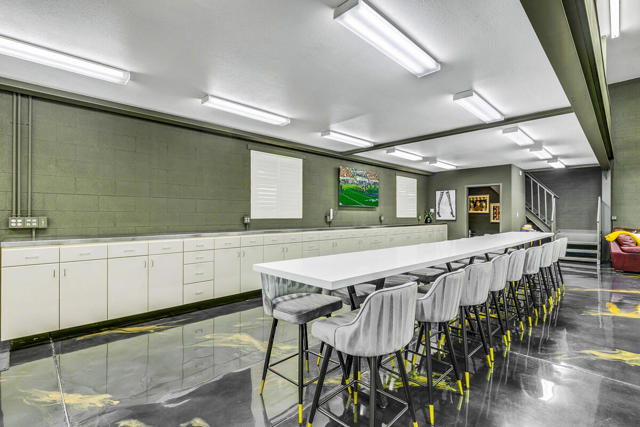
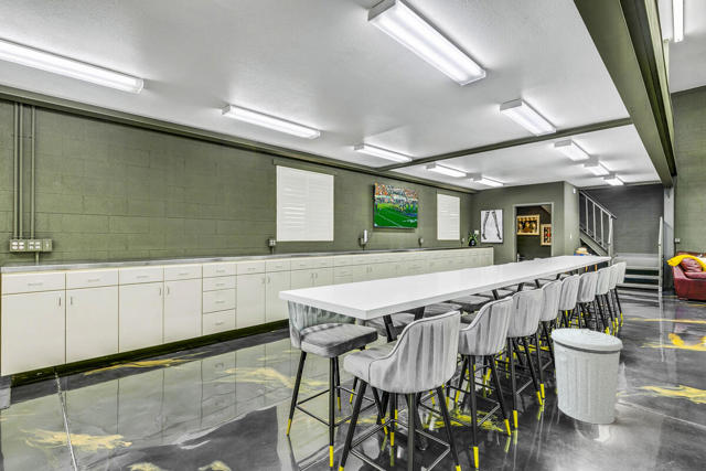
+ trash can [549,328,624,426]
